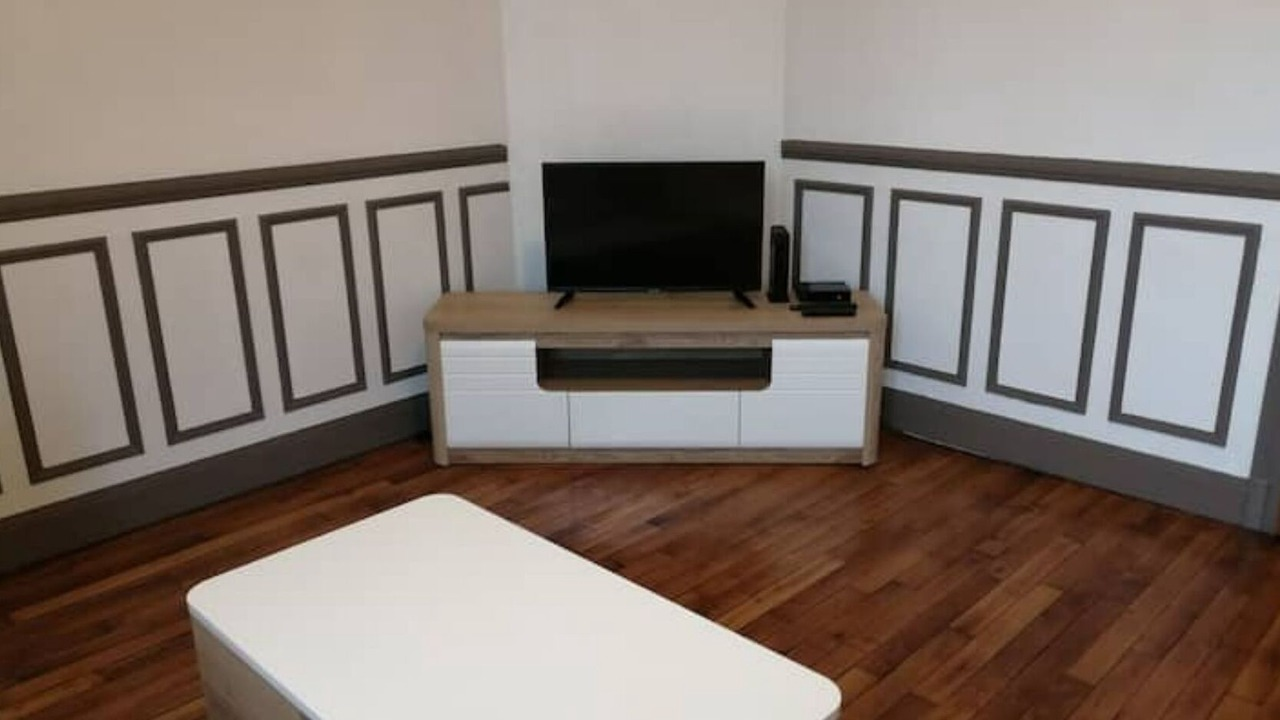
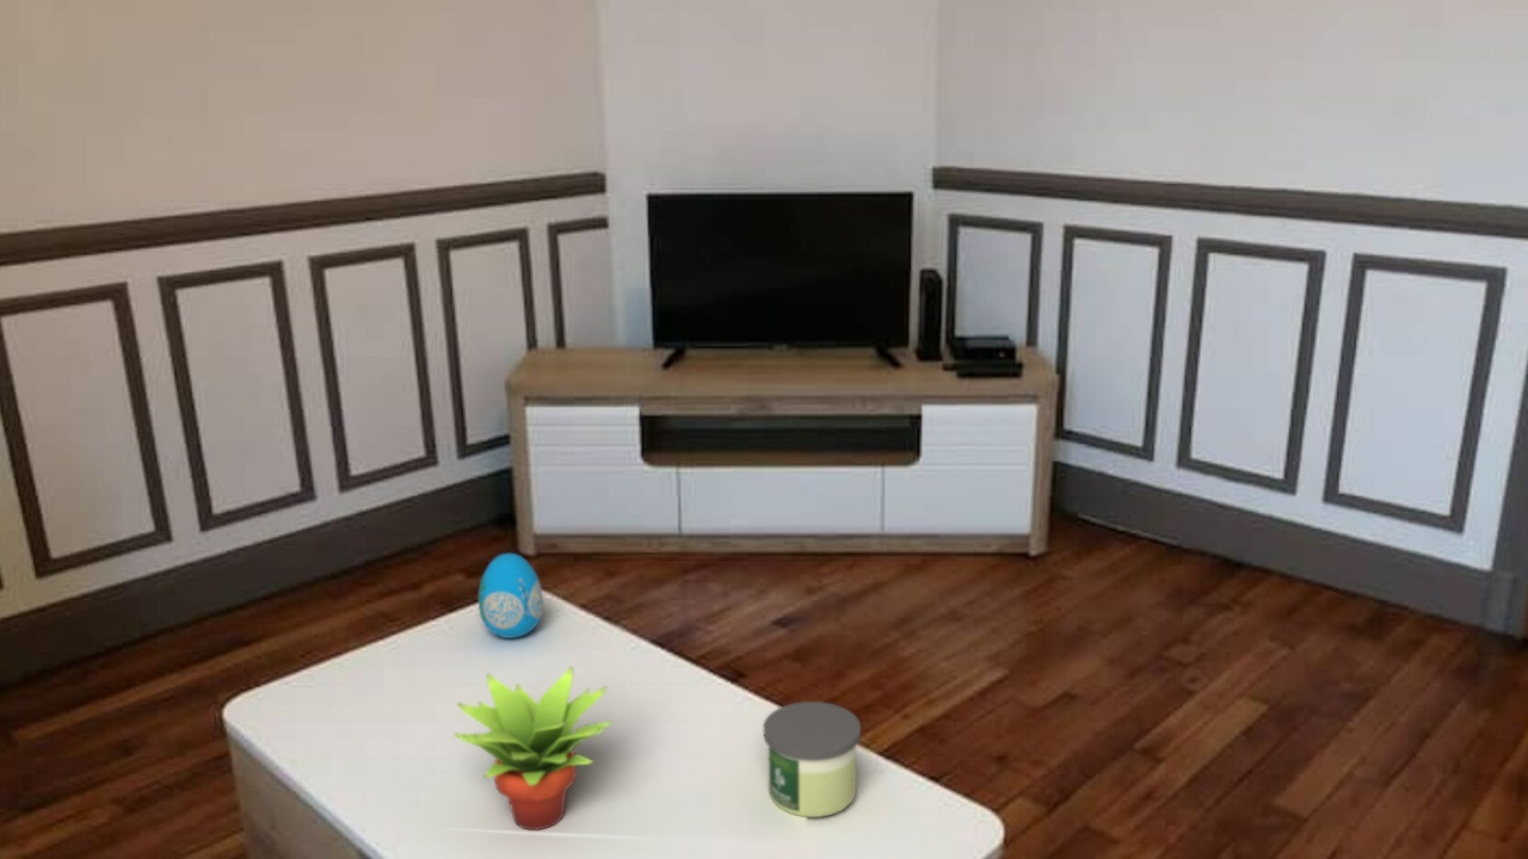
+ succulent plant [454,666,615,832]
+ decorative egg [478,552,544,639]
+ candle [762,700,862,818]
